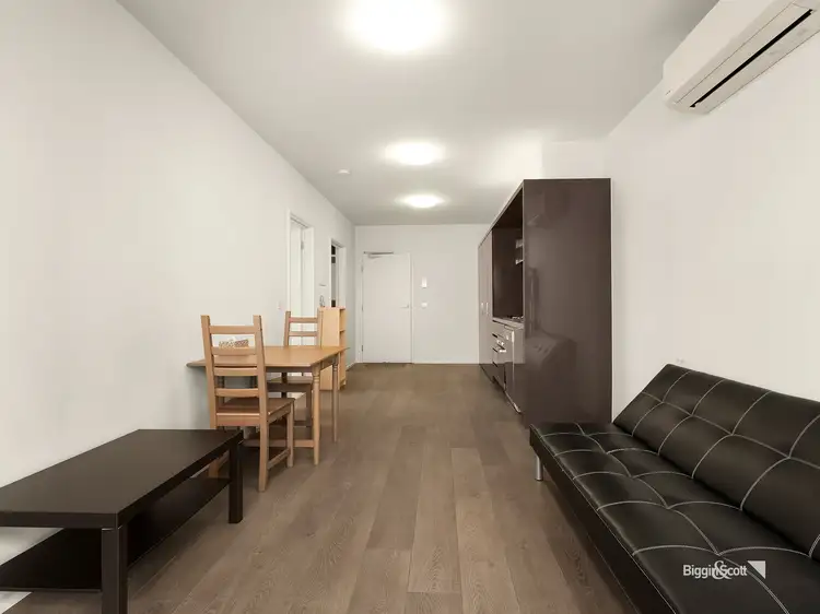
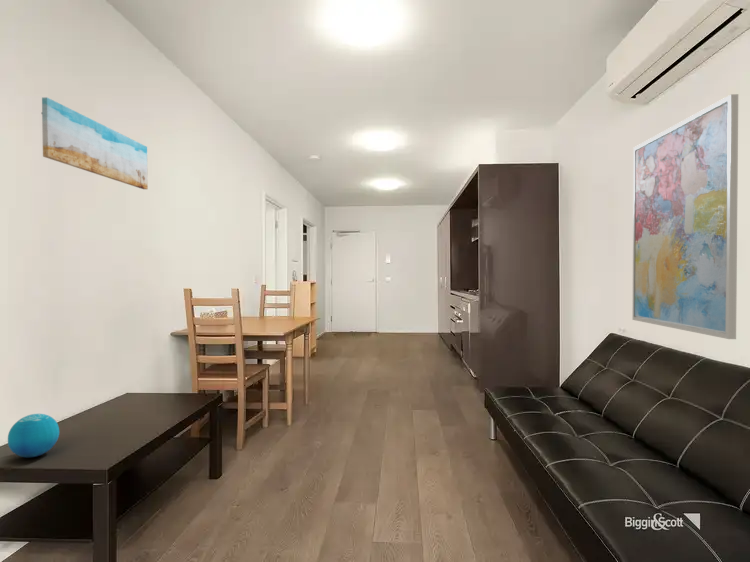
+ wall art [632,93,739,340]
+ decorative orb [7,413,60,458]
+ wall art [40,96,149,190]
